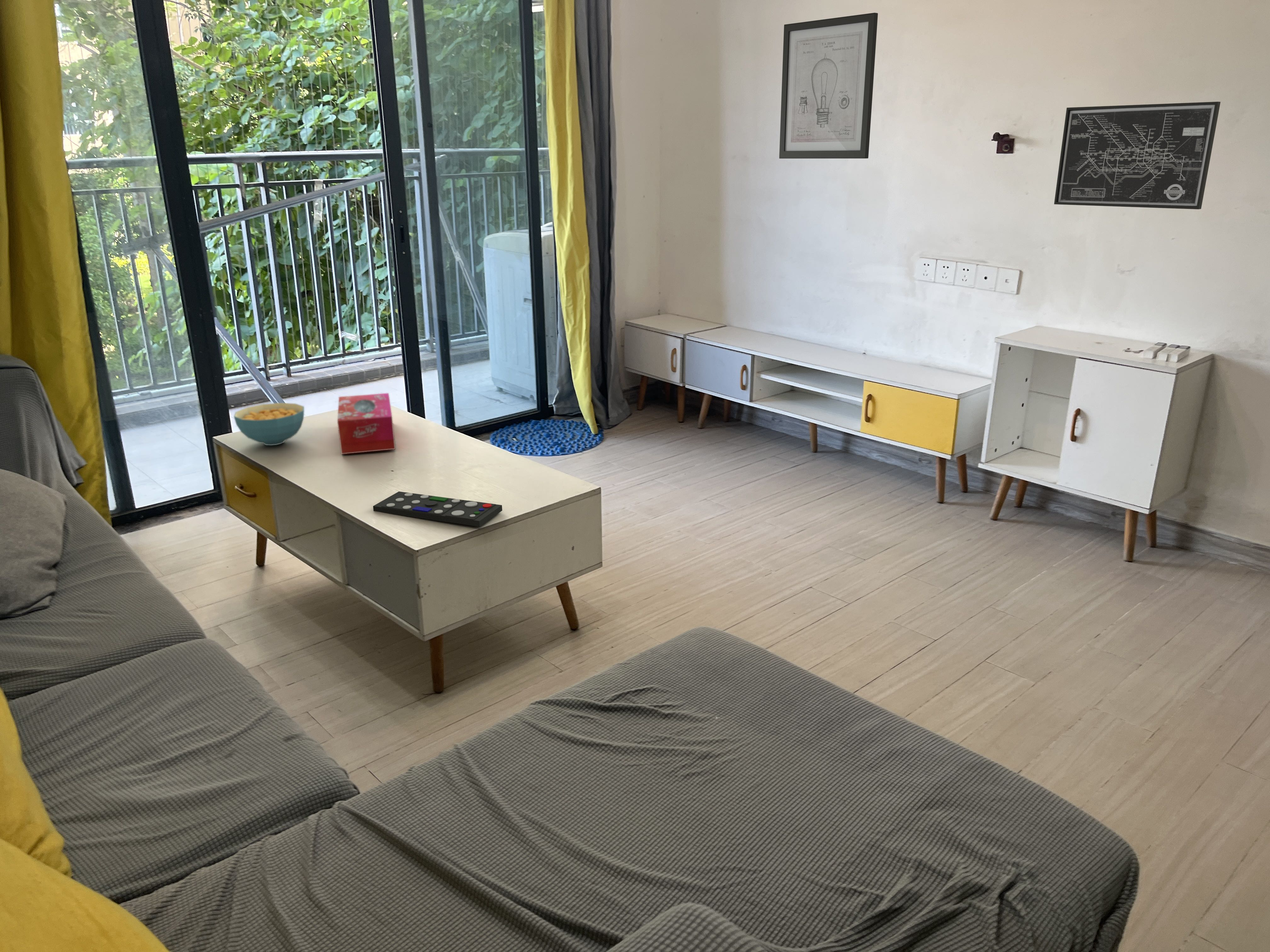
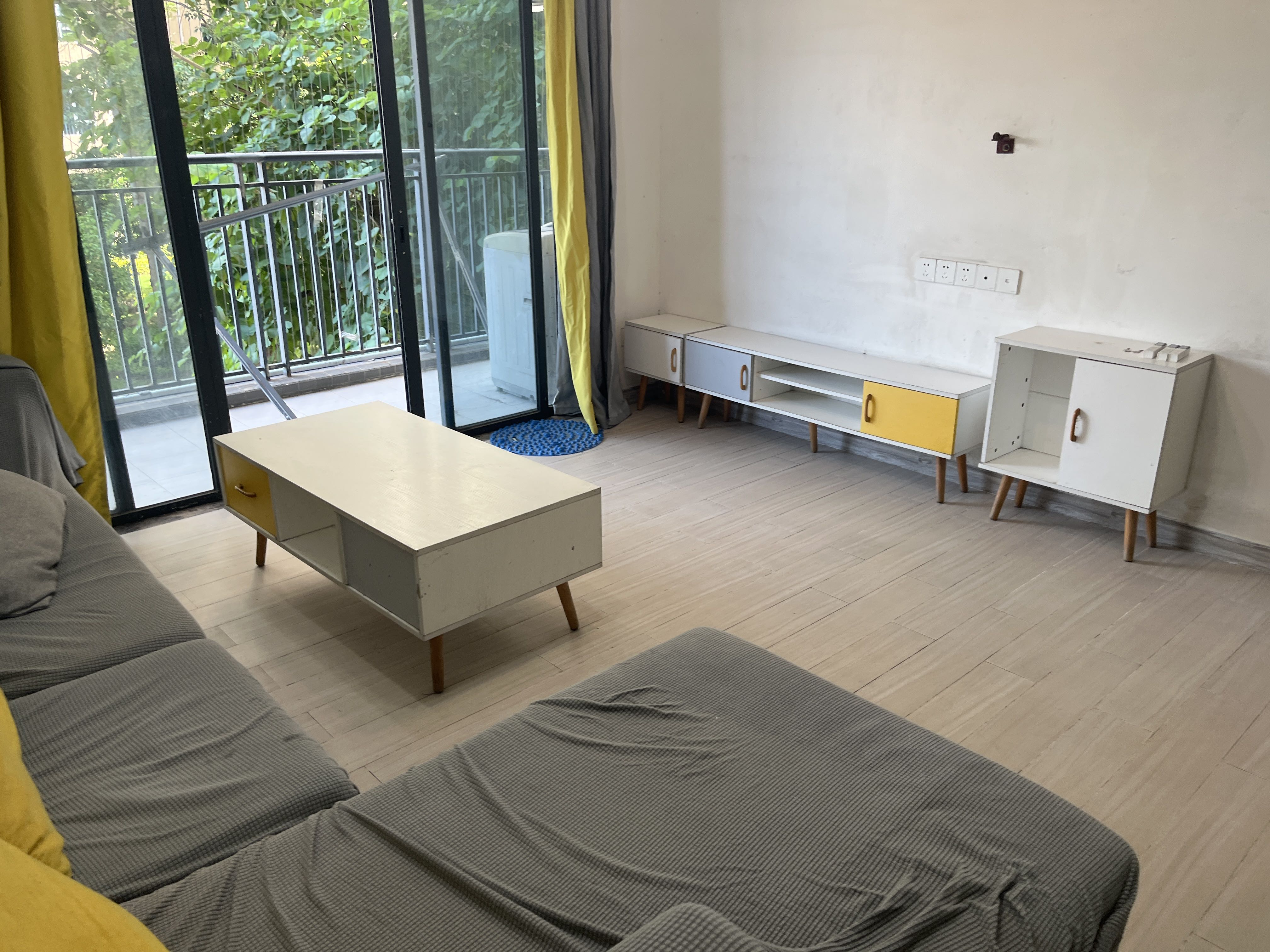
- cereal bowl [233,402,305,446]
- remote control [373,491,503,527]
- wall art [779,12,878,159]
- wall art [1054,101,1221,210]
- tissue box [337,393,396,455]
